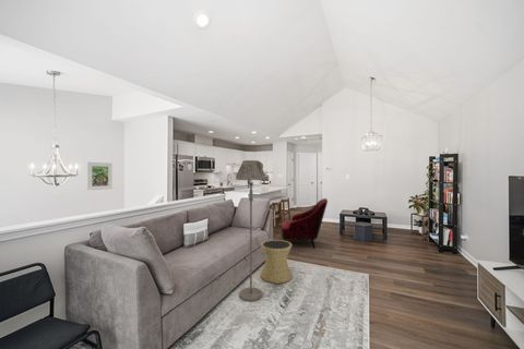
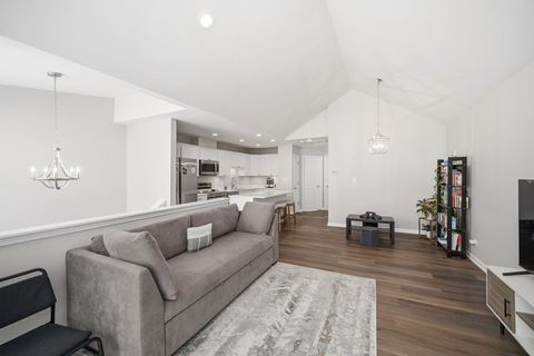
- armchair [281,197,329,250]
- floor lamp [235,159,267,302]
- side table [260,239,294,285]
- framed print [86,161,114,191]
